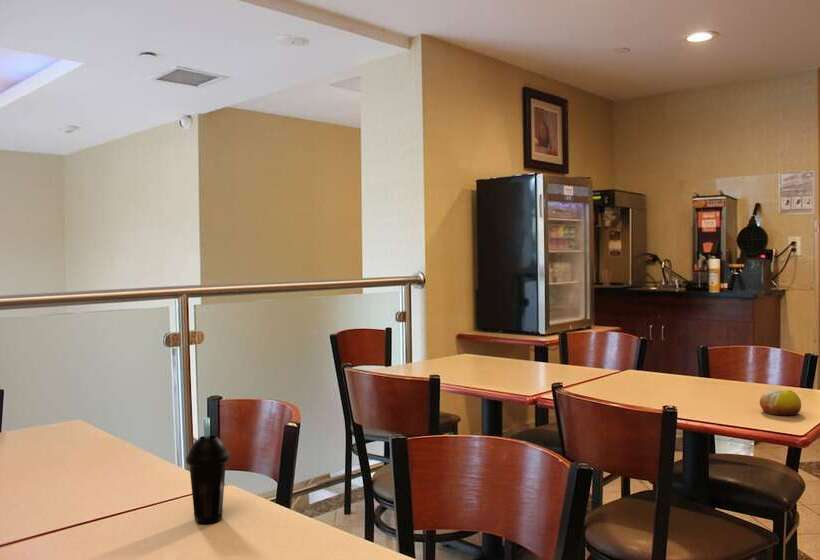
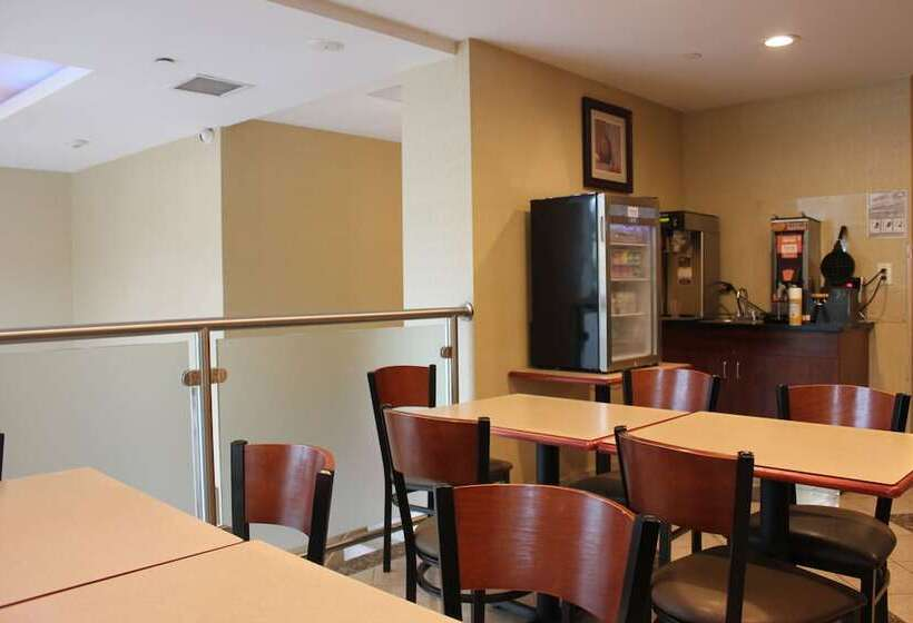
- cup [185,417,231,524]
- fruit [759,389,802,416]
